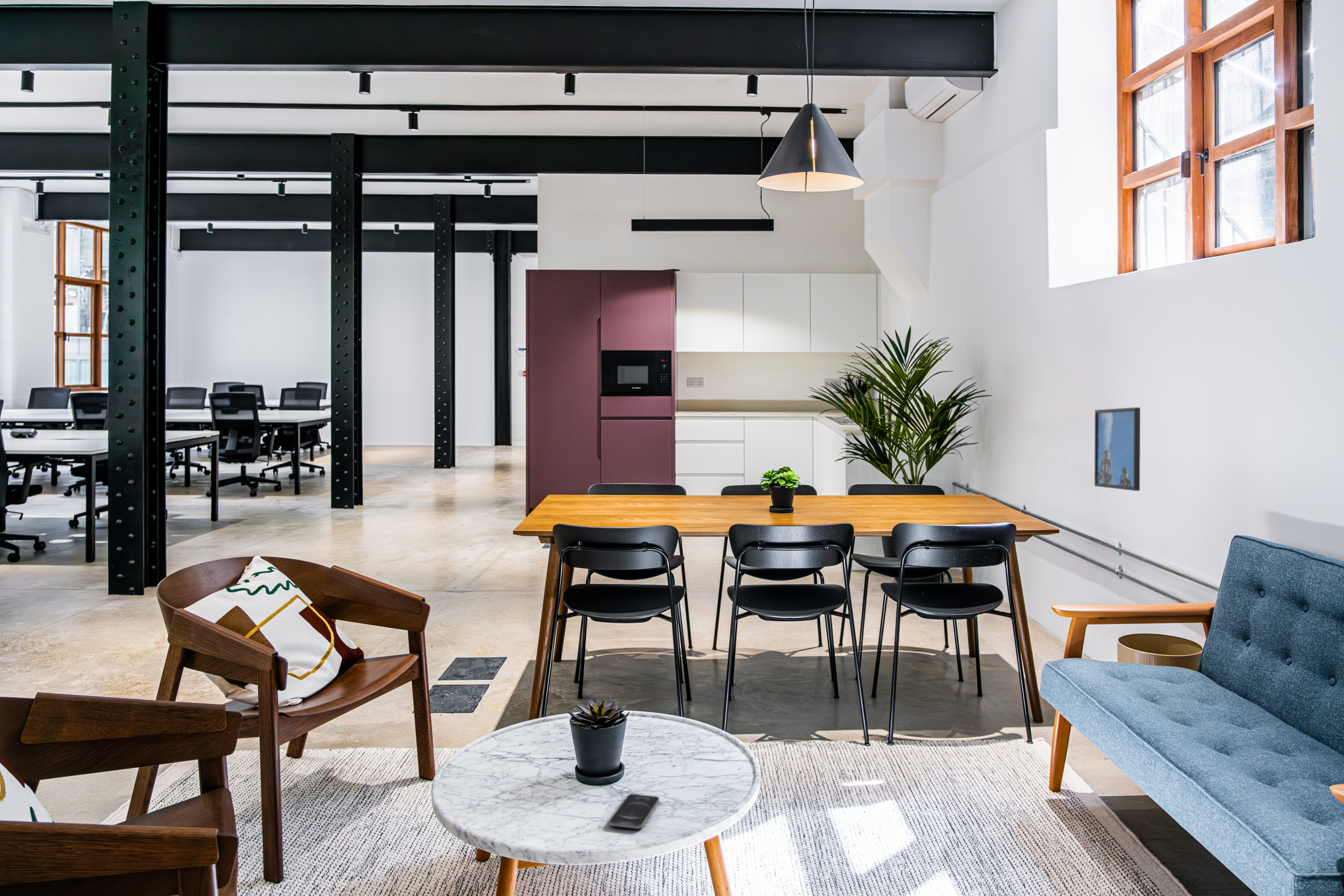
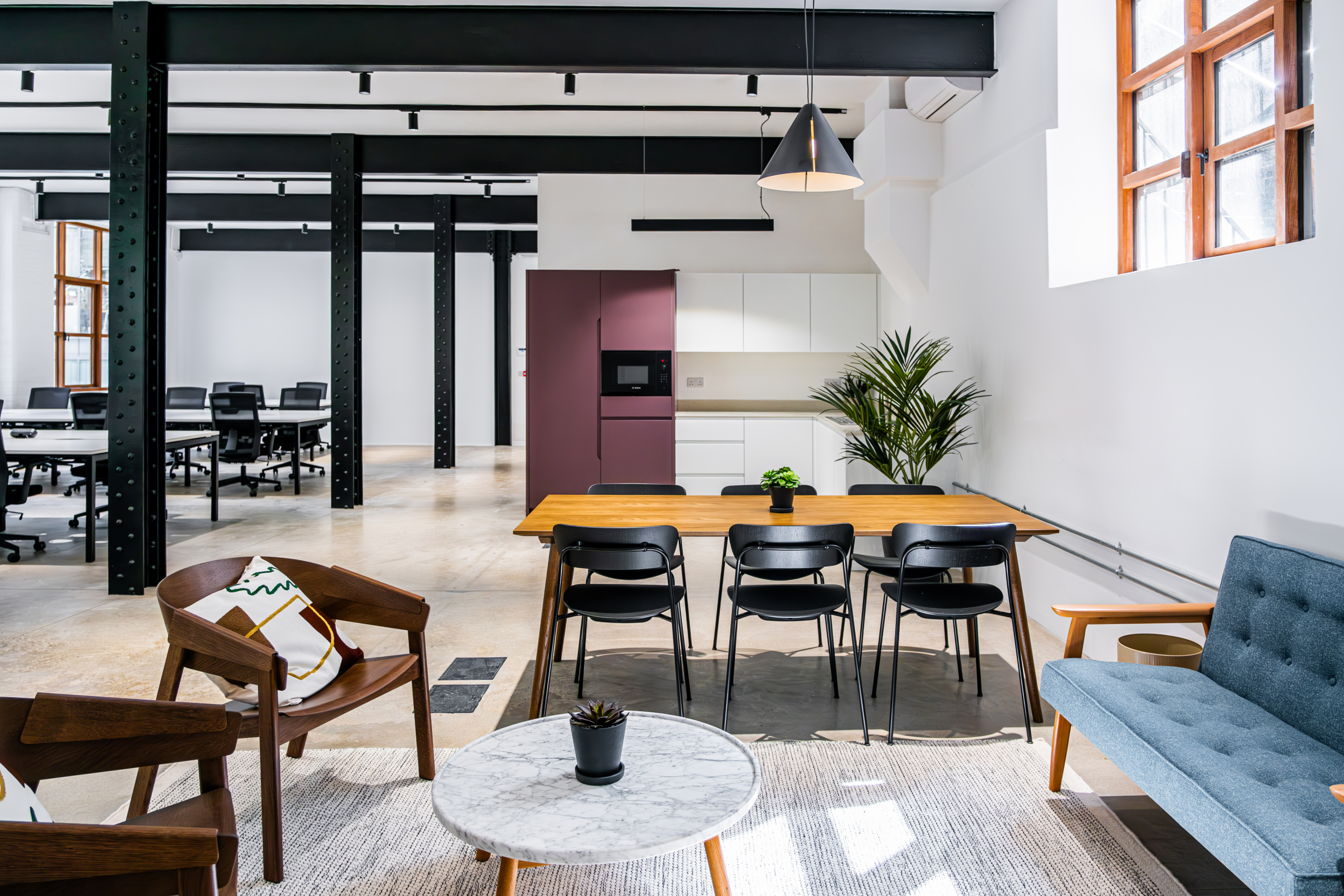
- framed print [1094,407,1141,491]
- smartphone [609,793,660,829]
